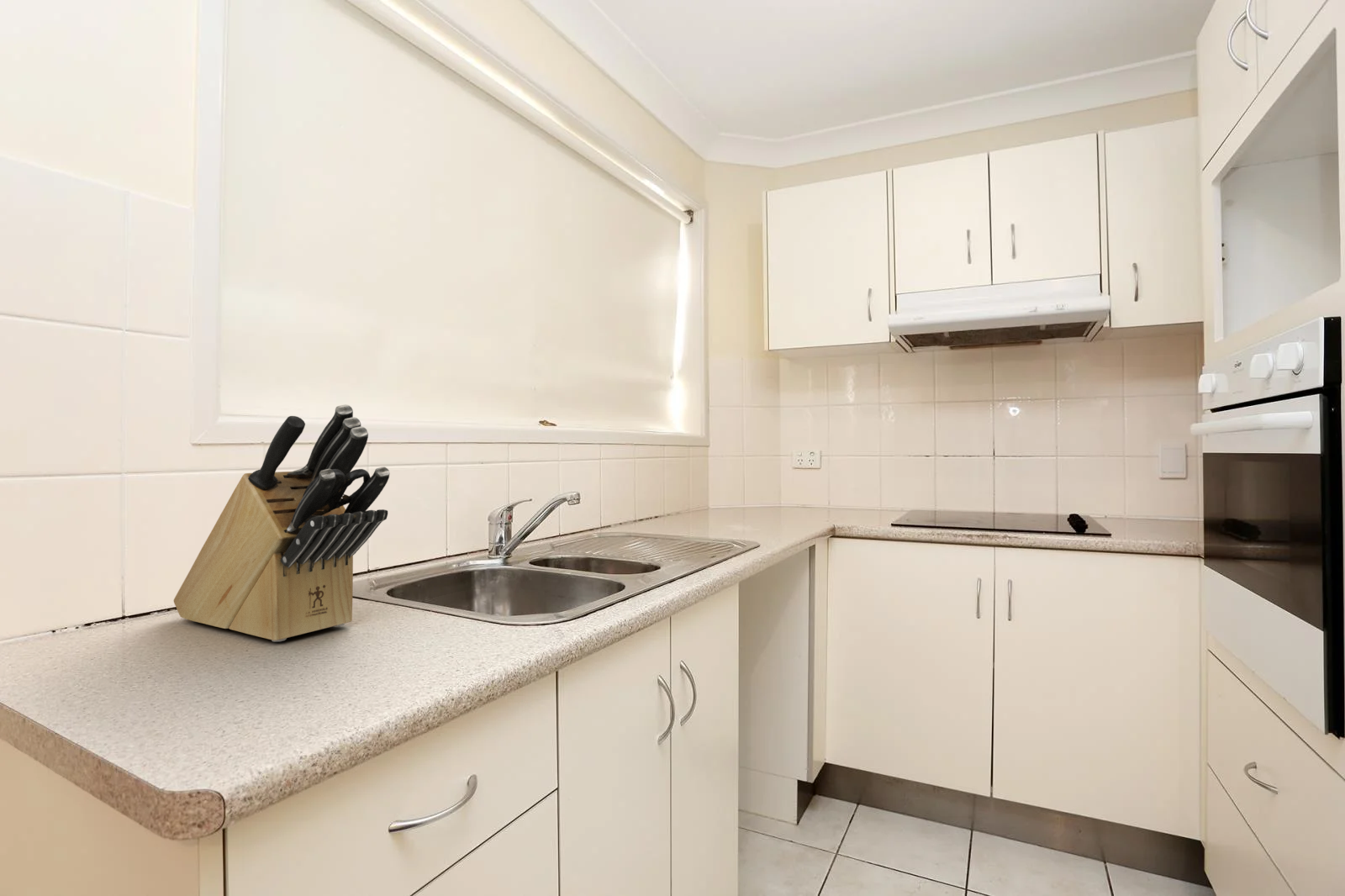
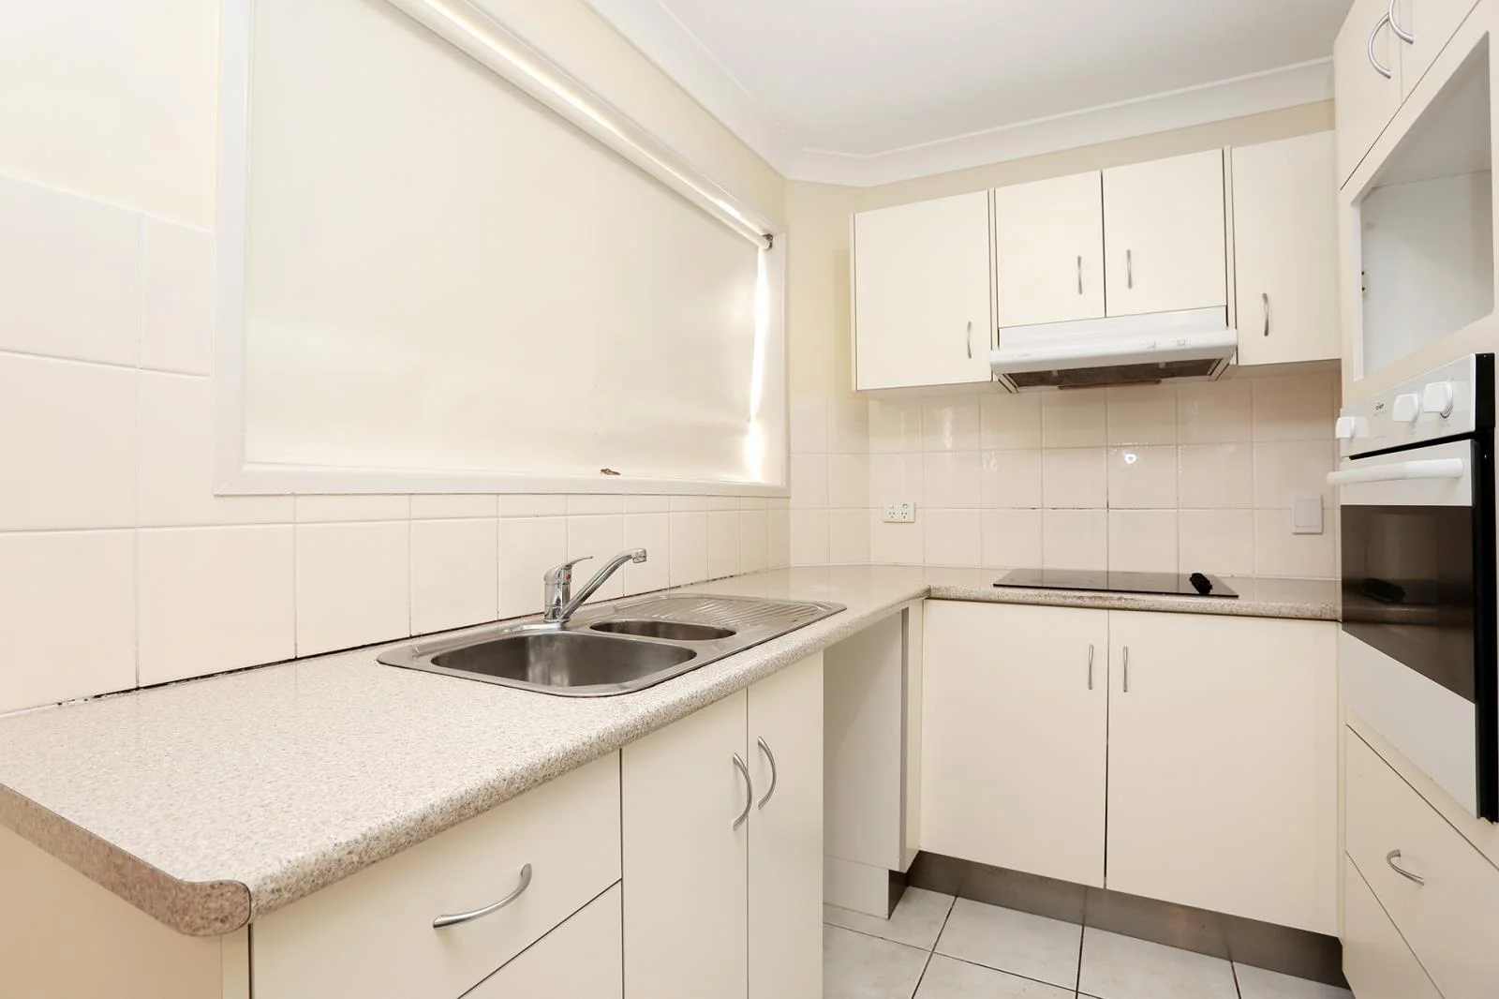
- knife block [173,404,391,642]
